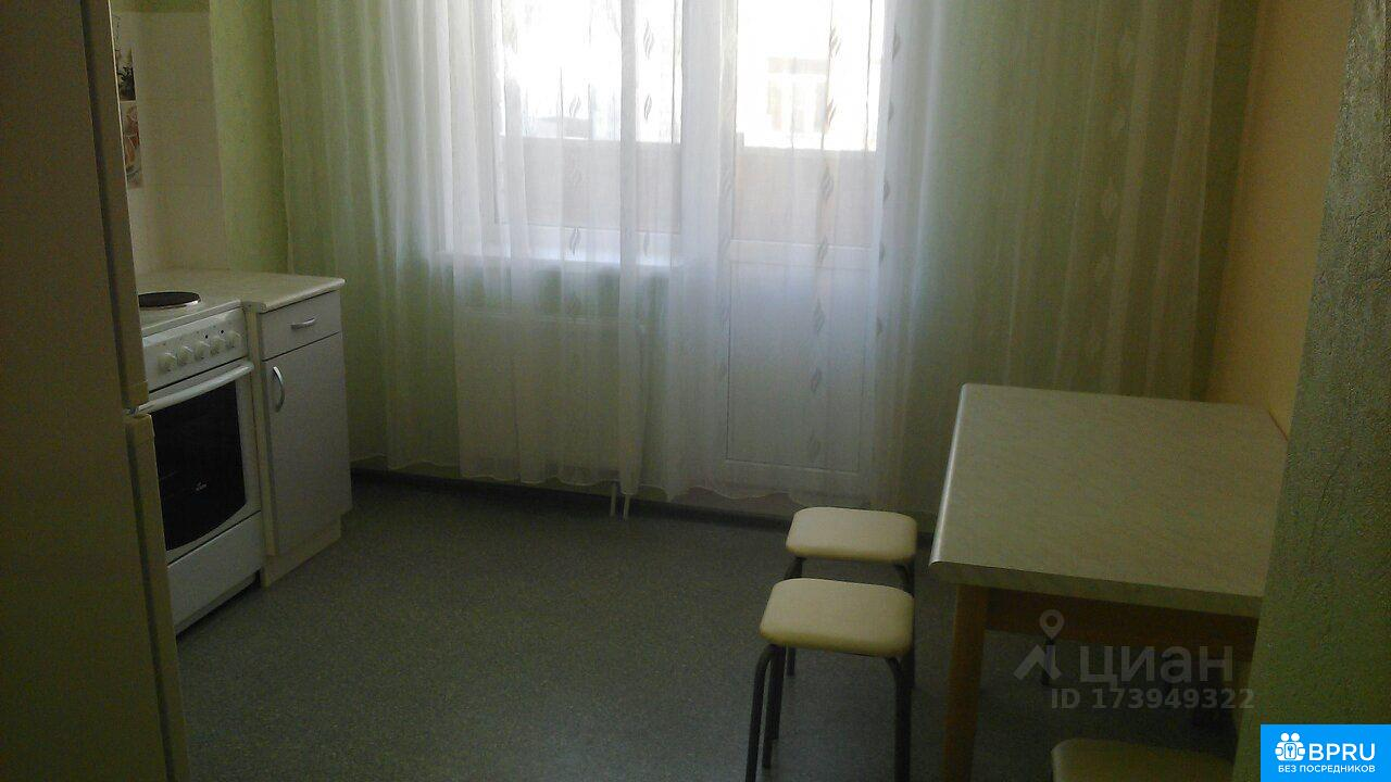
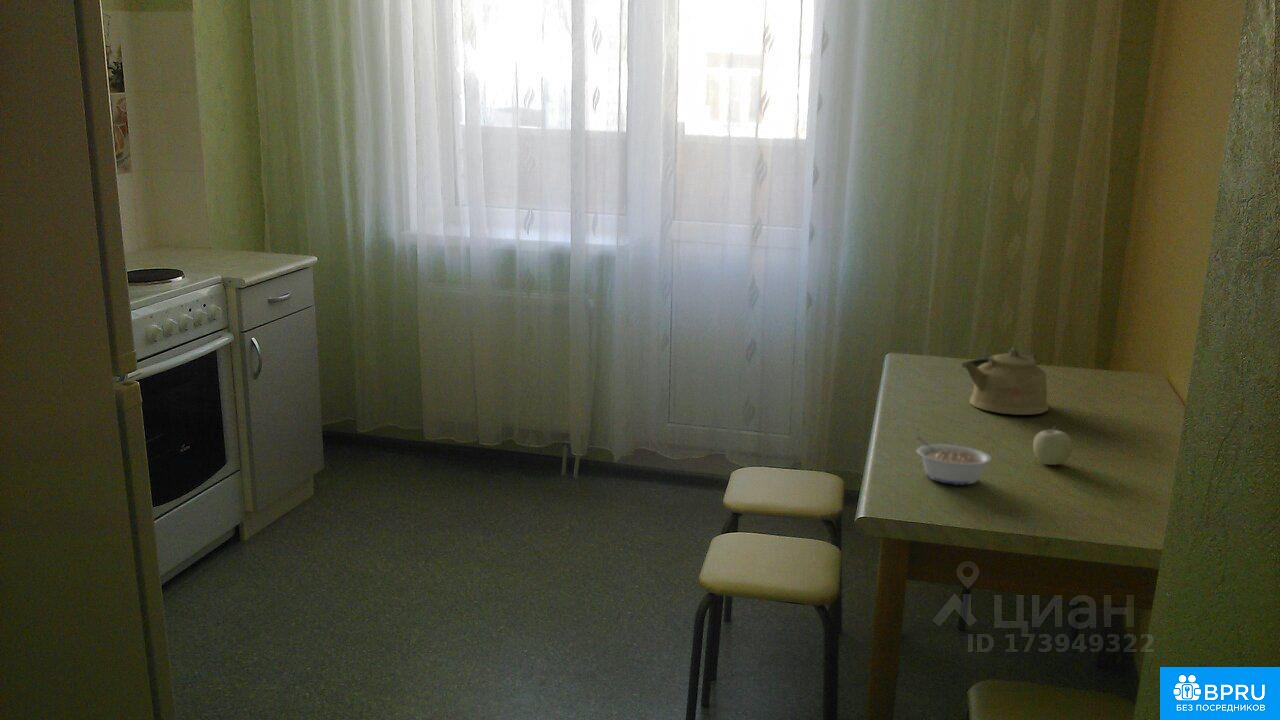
+ legume [914,435,992,486]
+ kettle [961,347,1050,416]
+ fruit [1032,425,1073,466]
